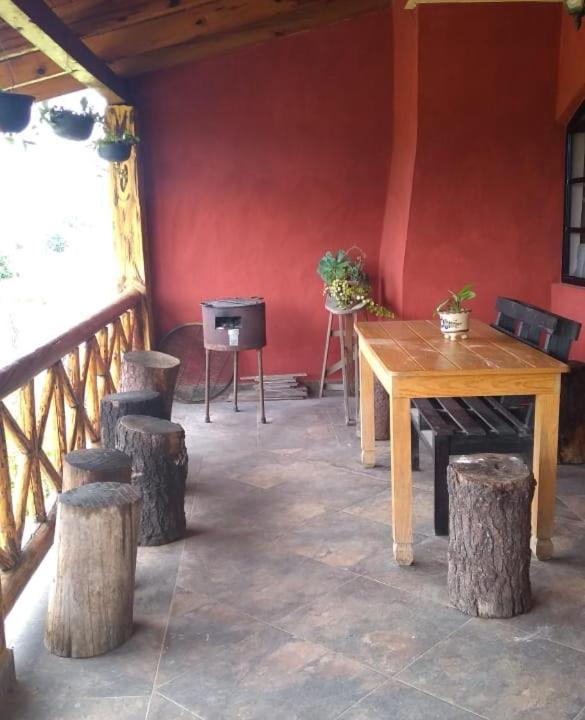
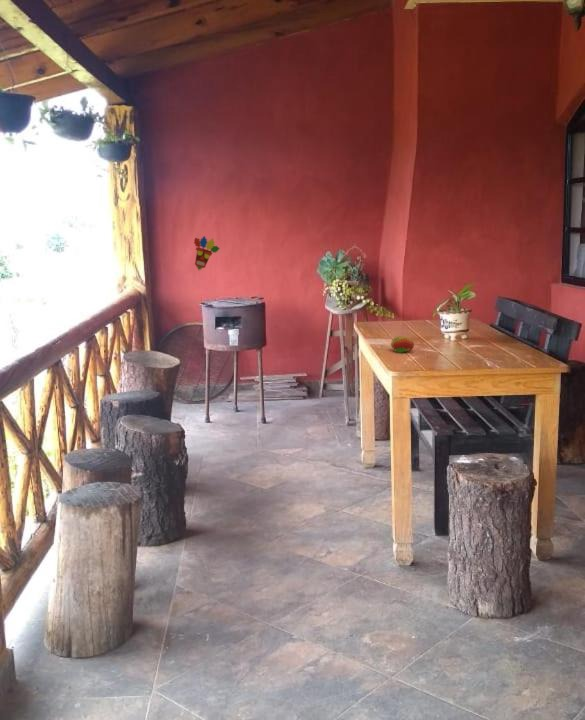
+ fruit [390,335,415,354]
+ decorative mask [193,235,221,271]
